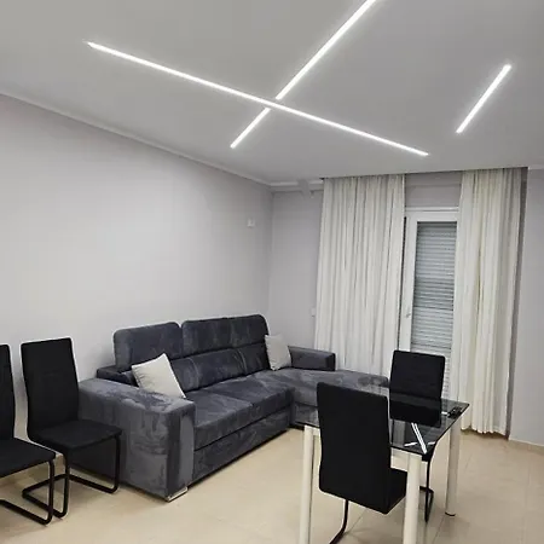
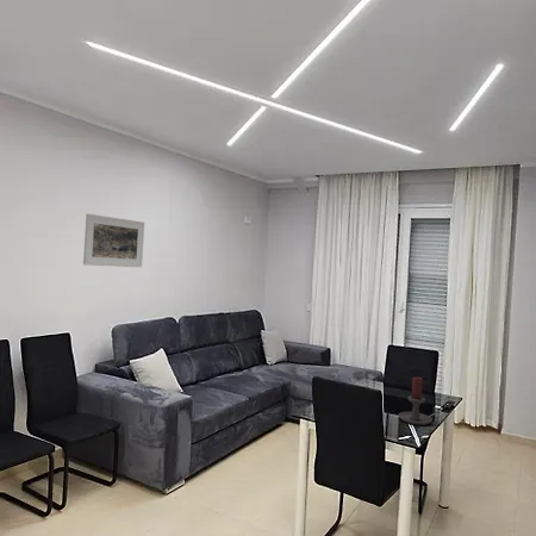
+ candle holder [398,376,443,426]
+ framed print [82,213,145,268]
